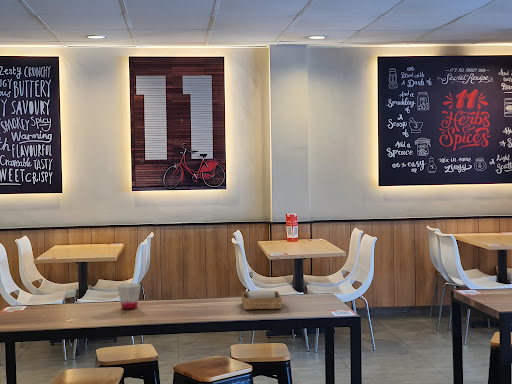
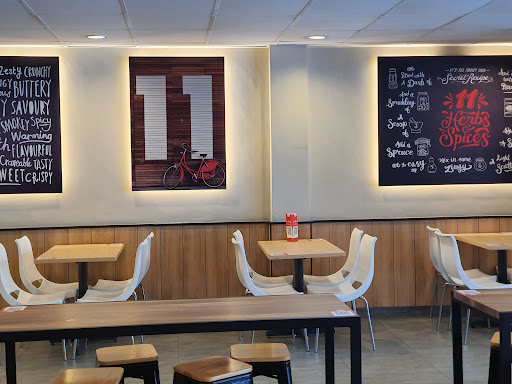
- napkin holder [241,289,283,311]
- cup [116,282,142,310]
